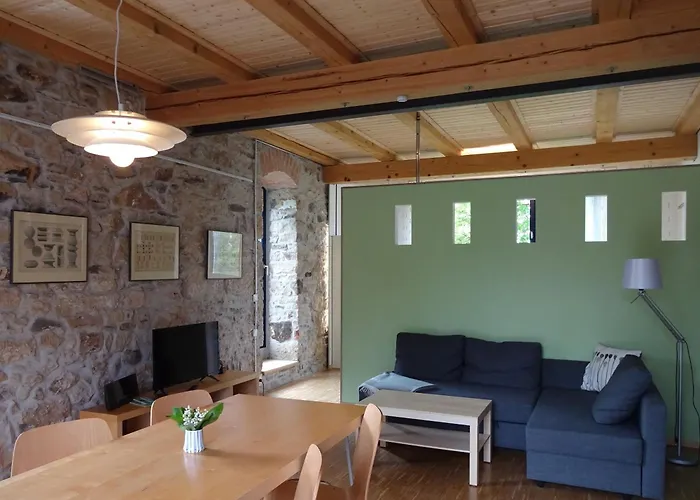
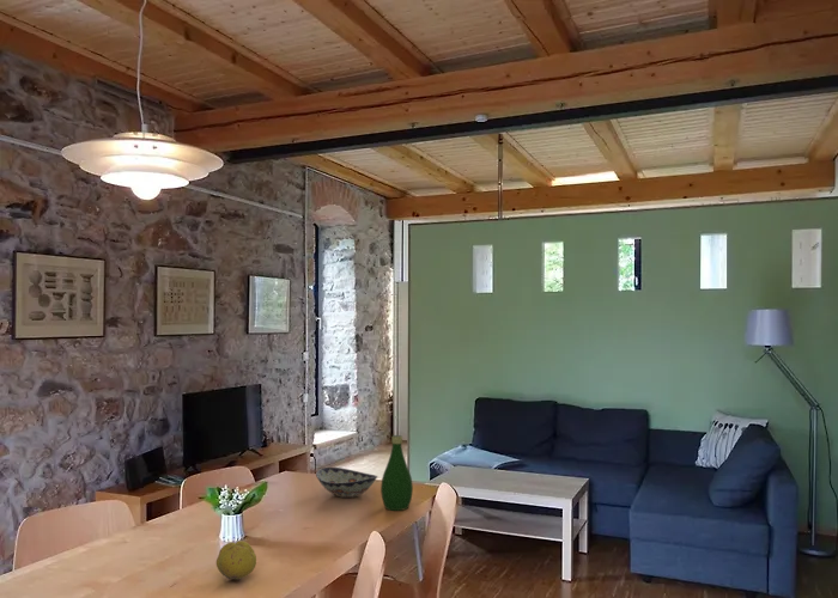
+ fruit [215,539,257,580]
+ decorative bowl [315,466,378,499]
+ bottle [379,434,414,512]
